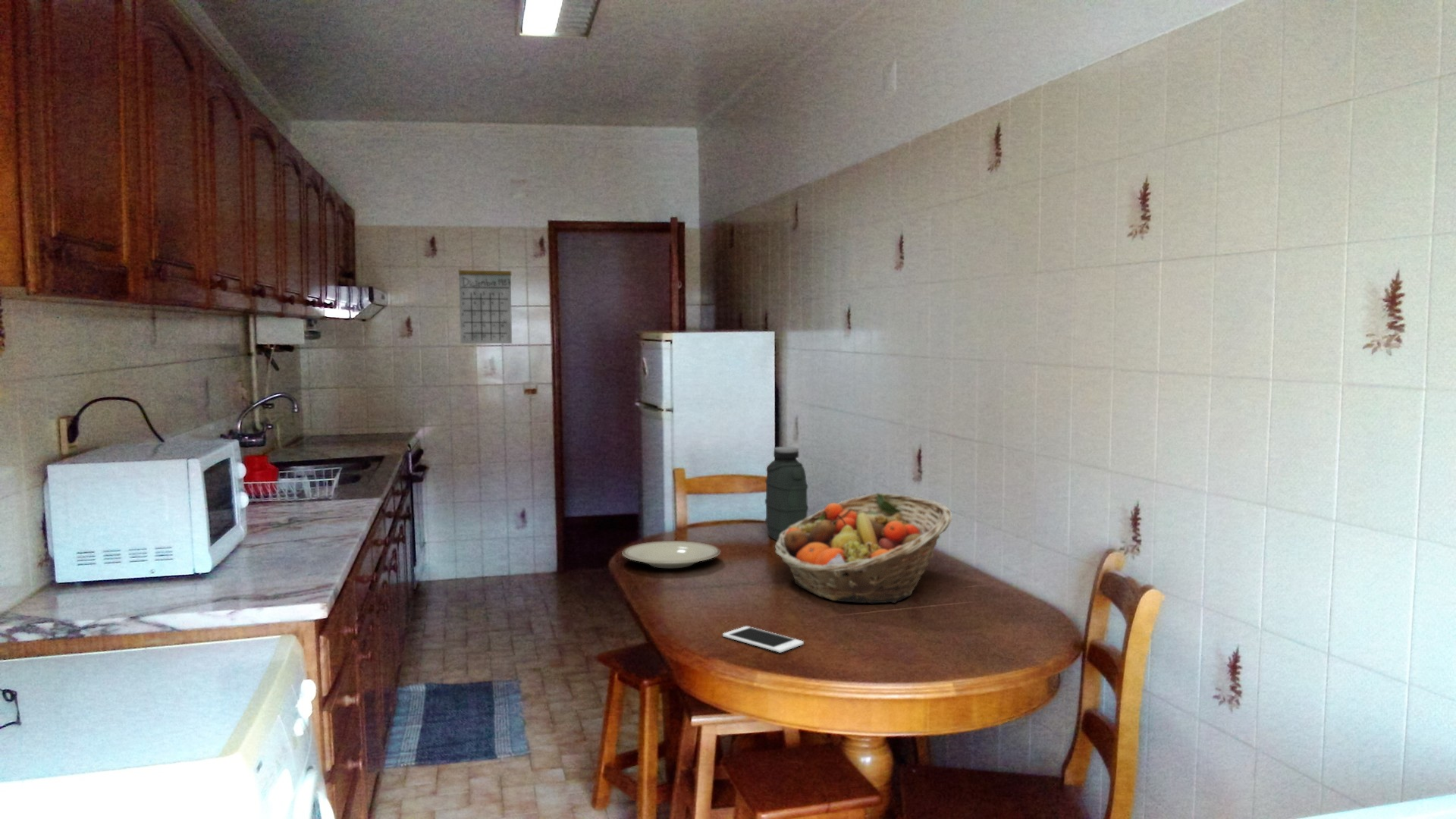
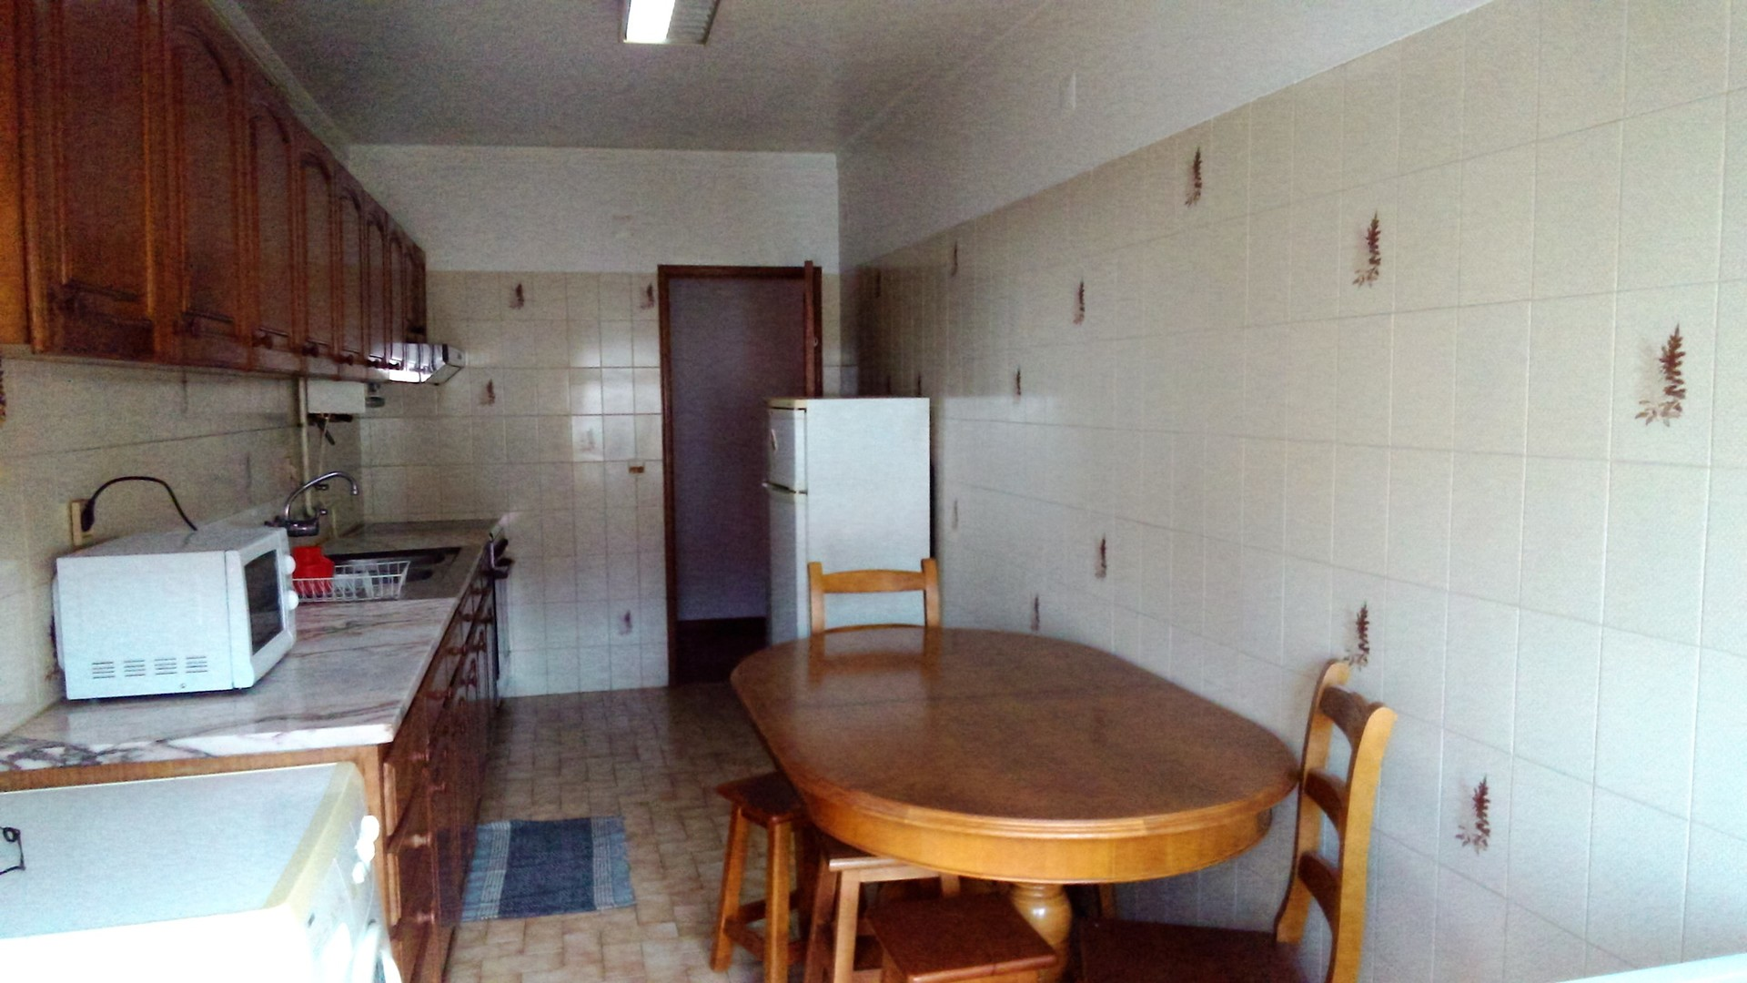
- water jug [764,446,809,541]
- calendar [458,253,513,344]
- fruit basket [774,492,953,604]
- cell phone [722,626,805,653]
- plate [621,540,721,569]
